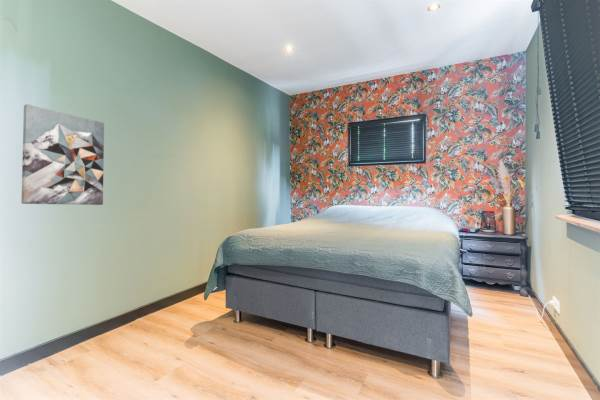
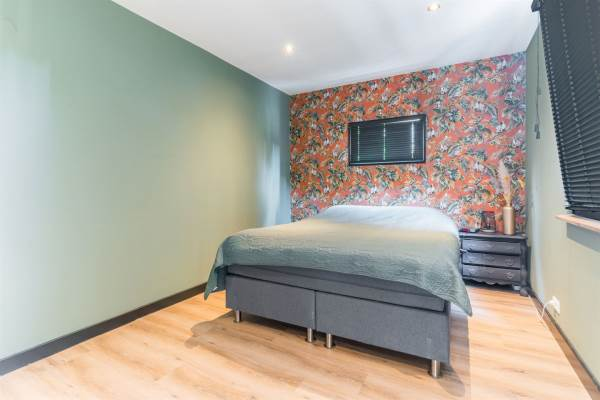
- wall art [20,103,105,206]
